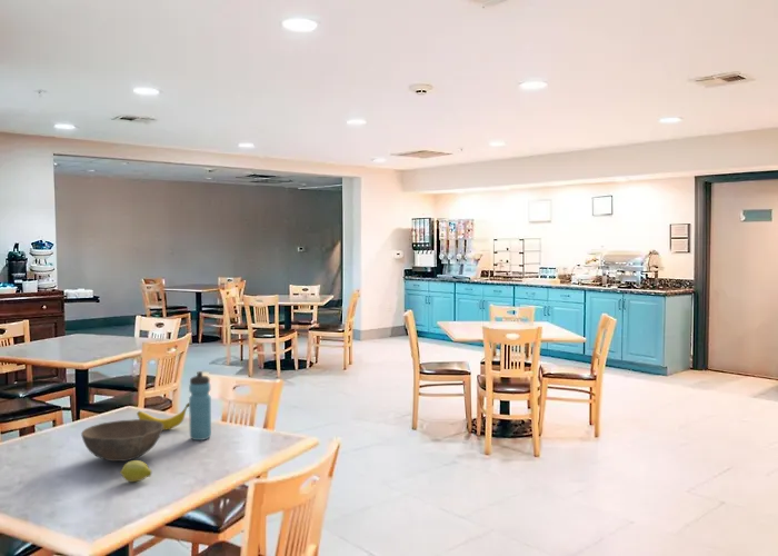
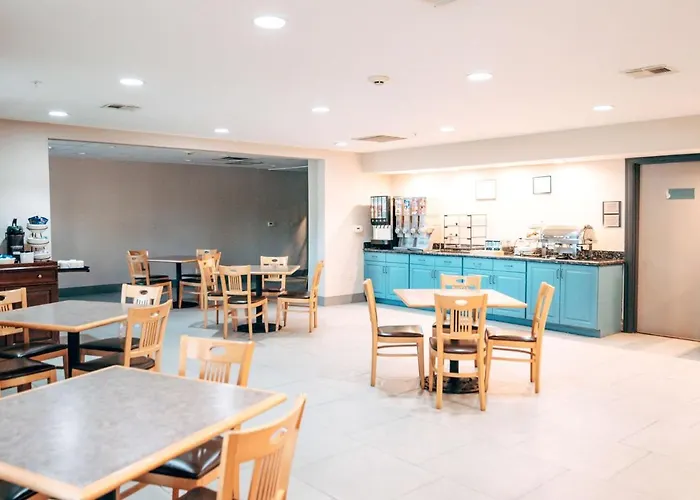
- water bottle [188,370,212,441]
- fruit [119,459,152,483]
- bowl [80,418,163,463]
- banana [136,401,189,431]
